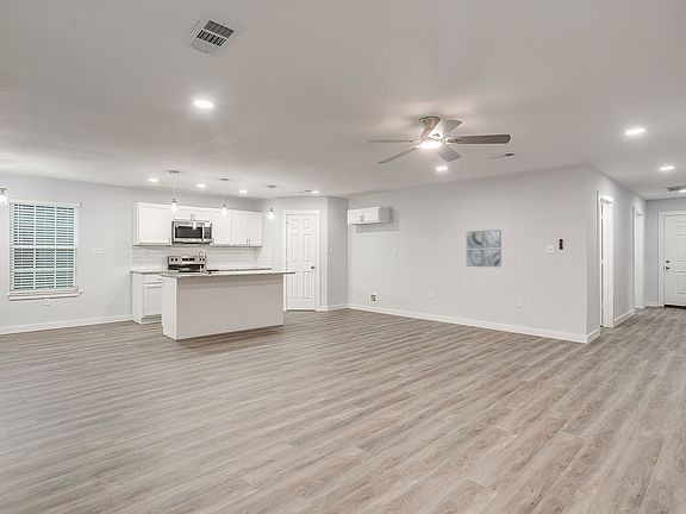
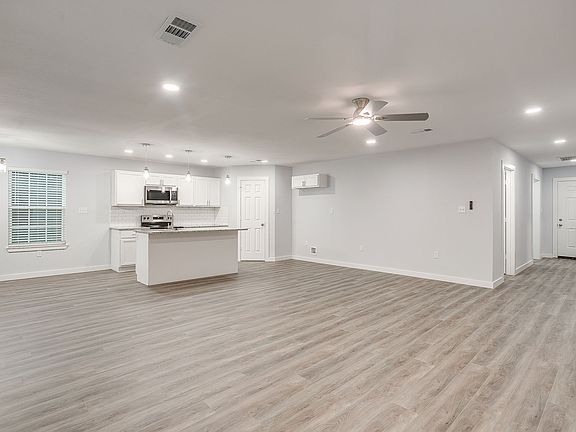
- wall art [466,228,503,268]
